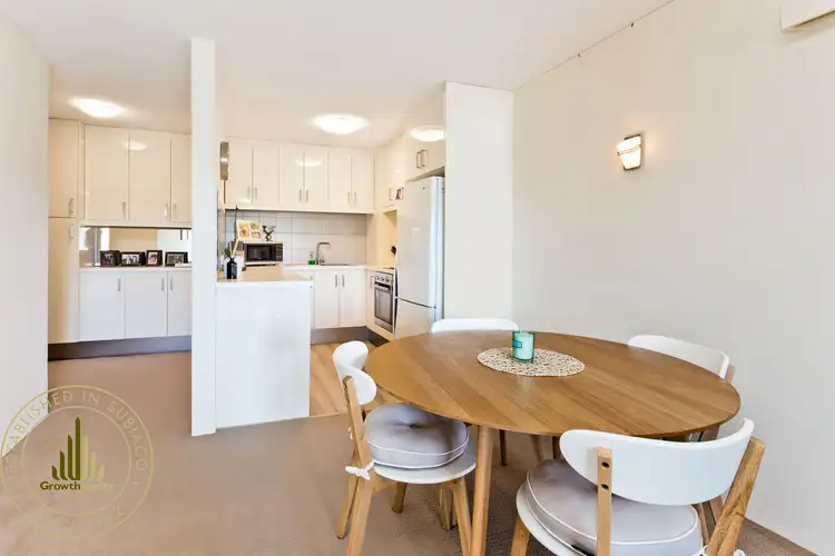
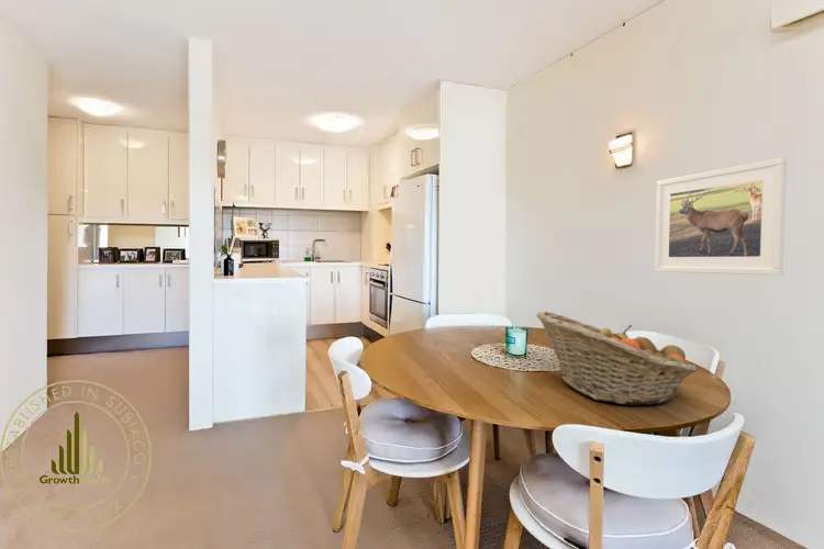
+ fruit basket [535,311,698,406]
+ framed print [654,157,788,277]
